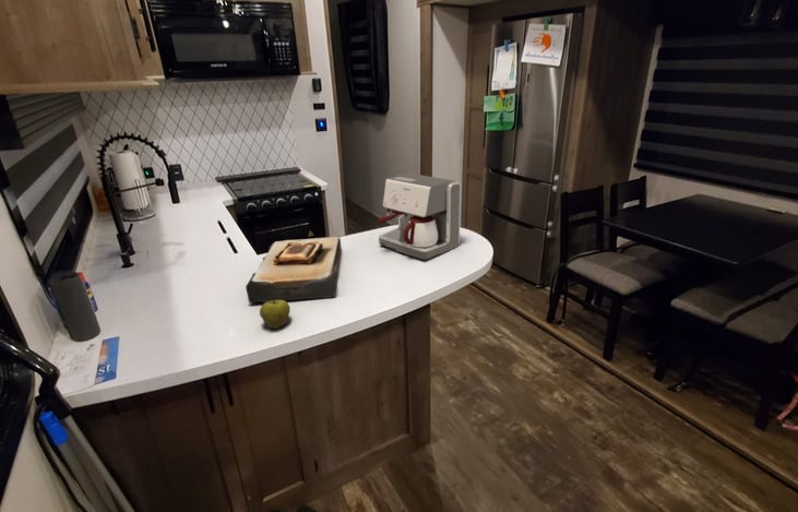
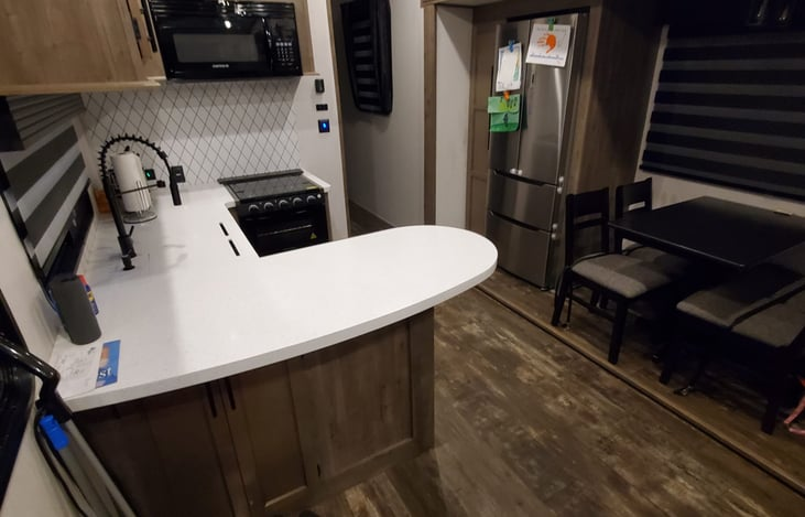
- coffee maker [377,172,462,261]
- toast [245,236,343,303]
- apple [259,298,291,330]
